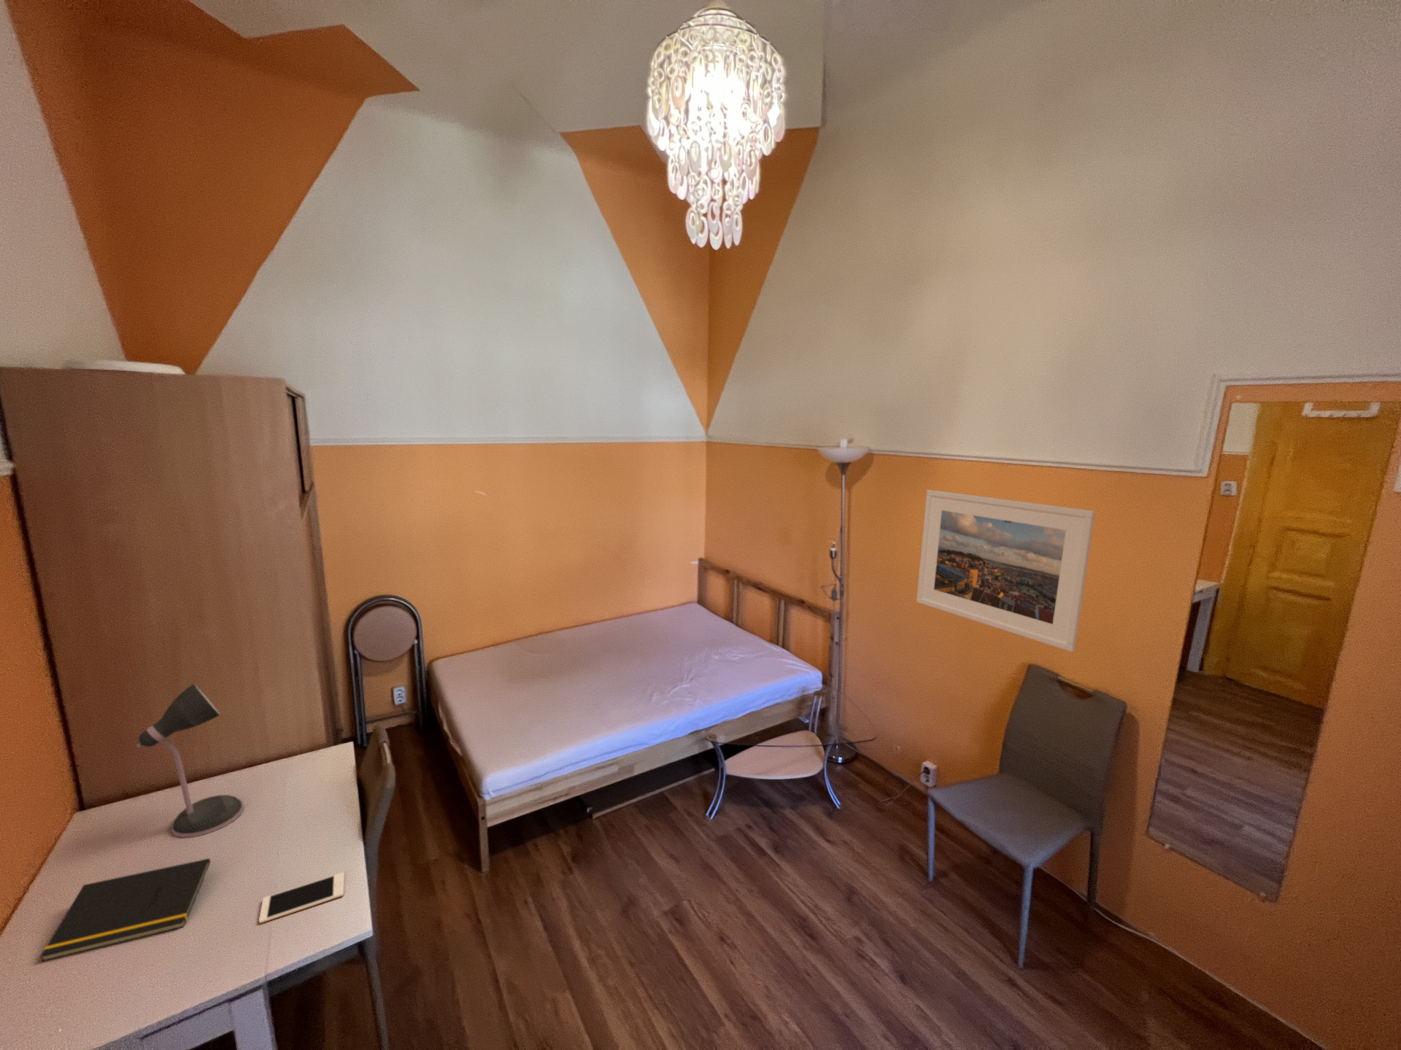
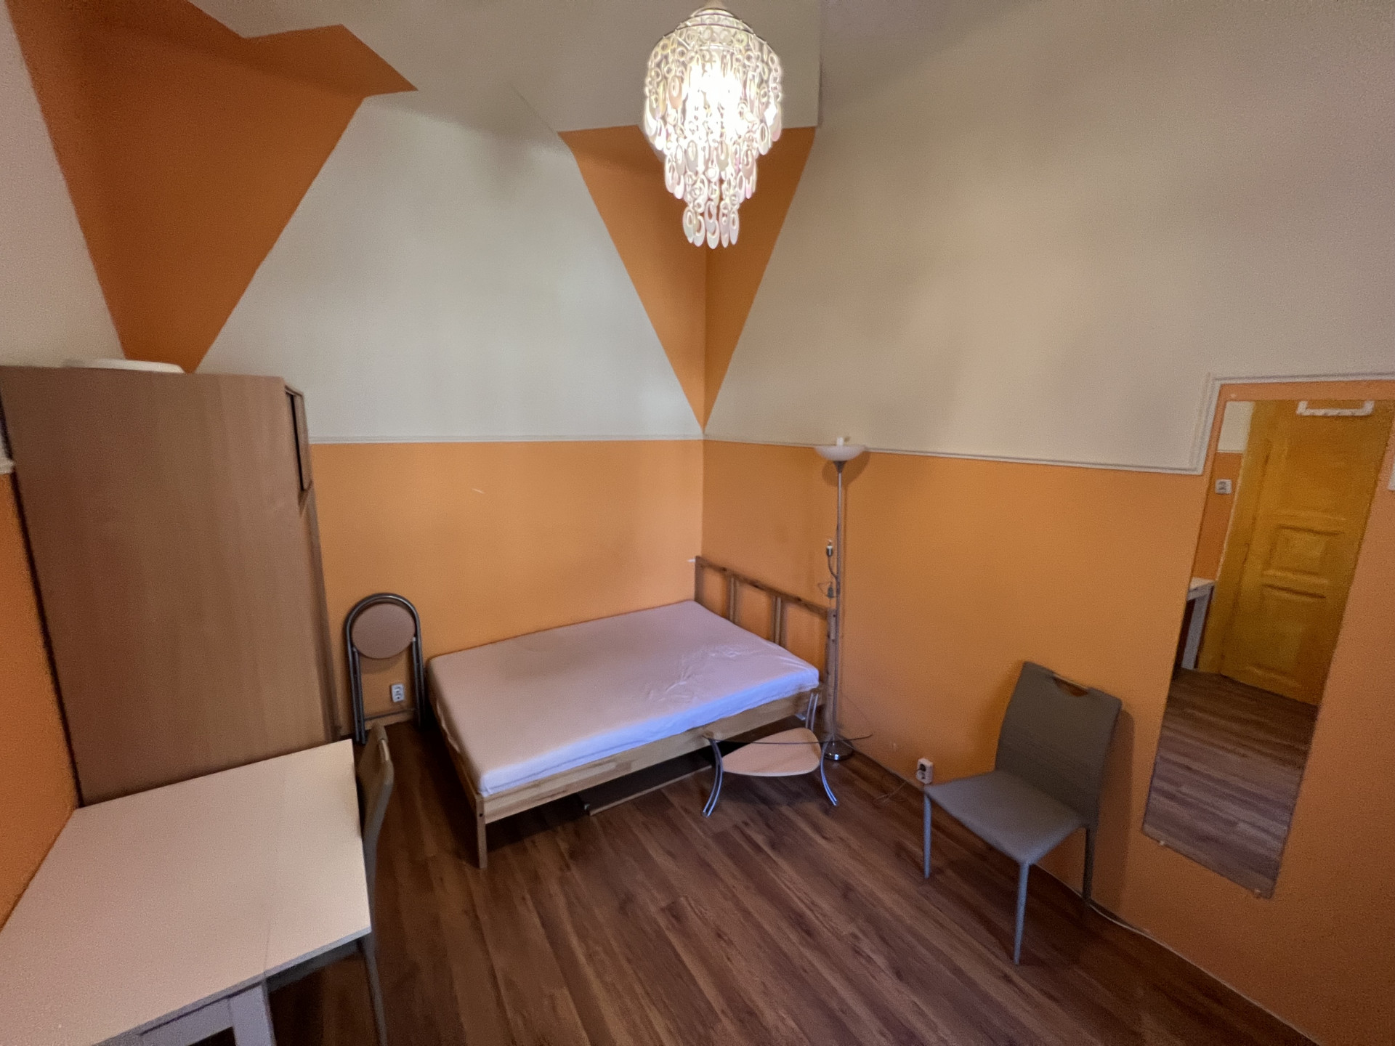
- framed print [916,490,1097,653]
- notepad [40,857,212,962]
- desk lamp [136,683,245,838]
- cell phone [258,871,345,924]
